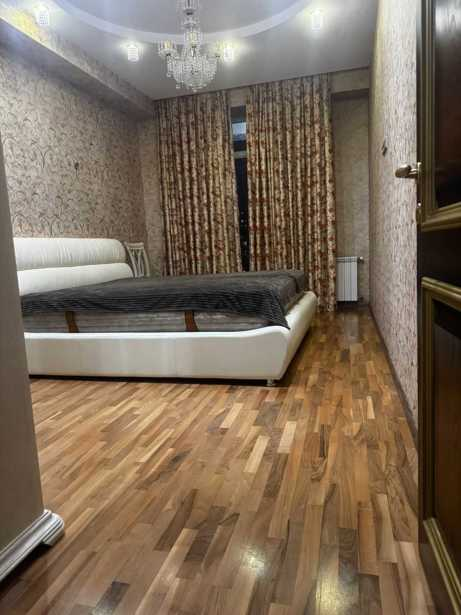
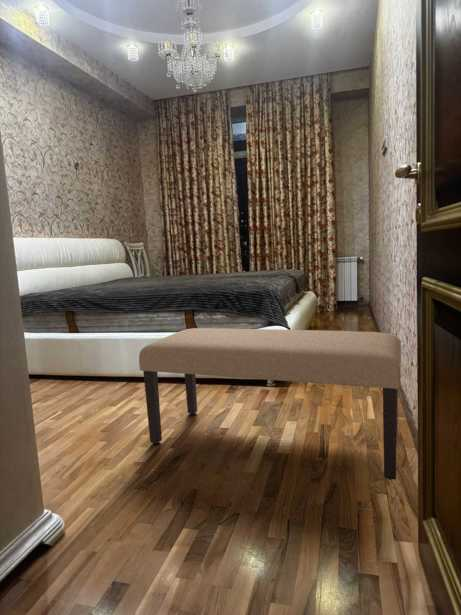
+ bench [138,327,402,481]
